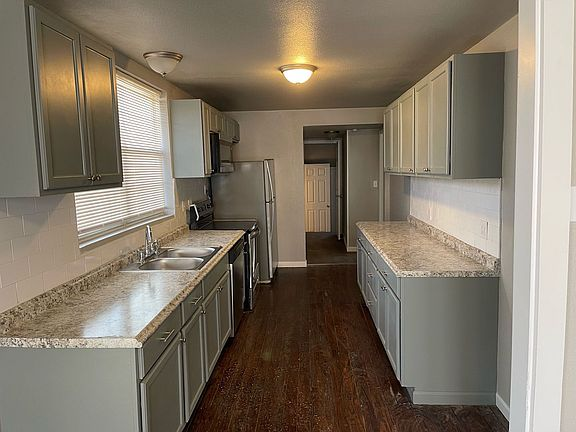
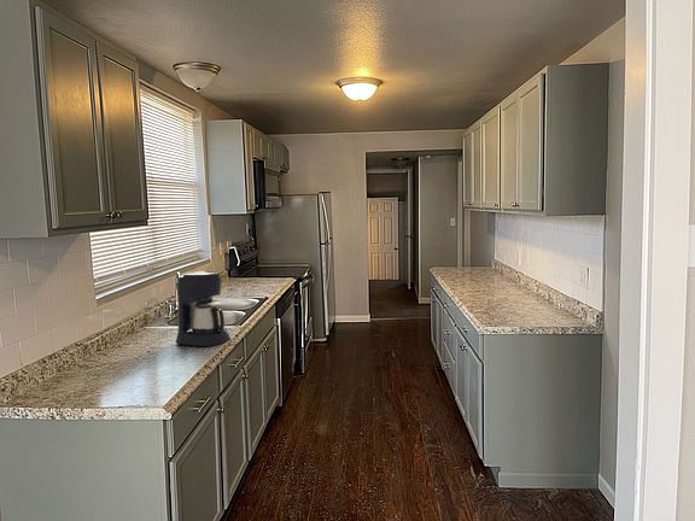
+ coffee maker [175,270,232,347]
